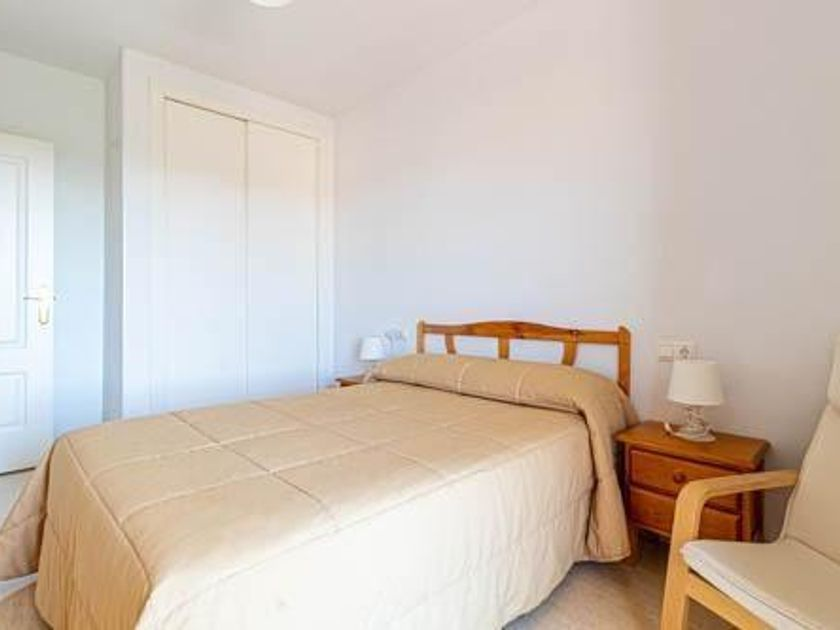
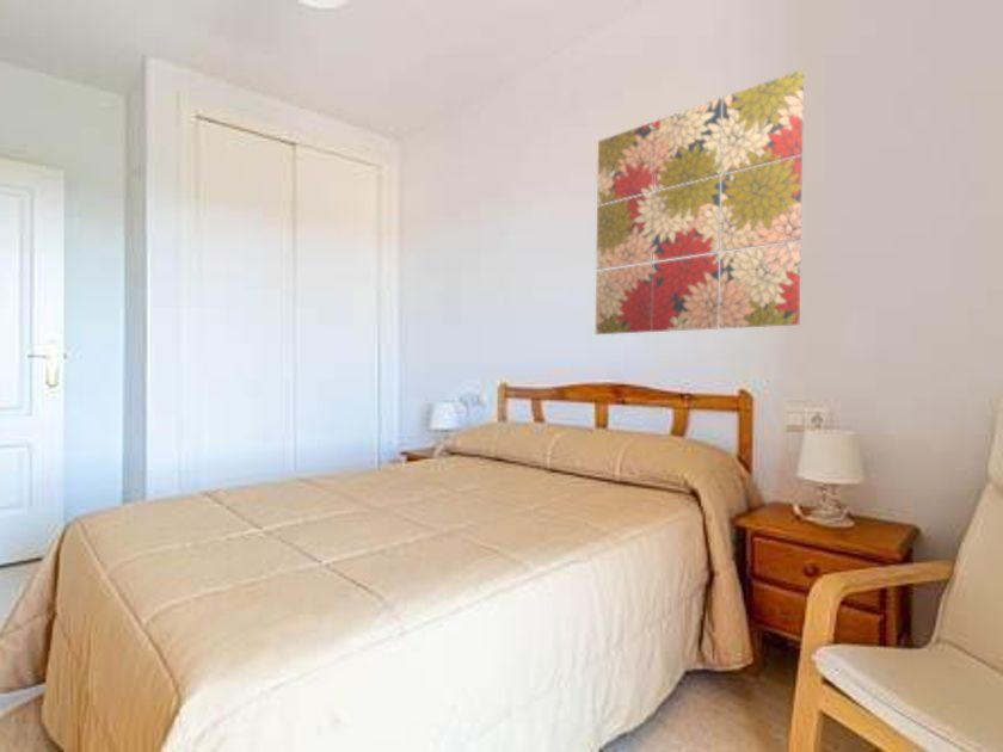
+ wall art [595,68,805,335]
